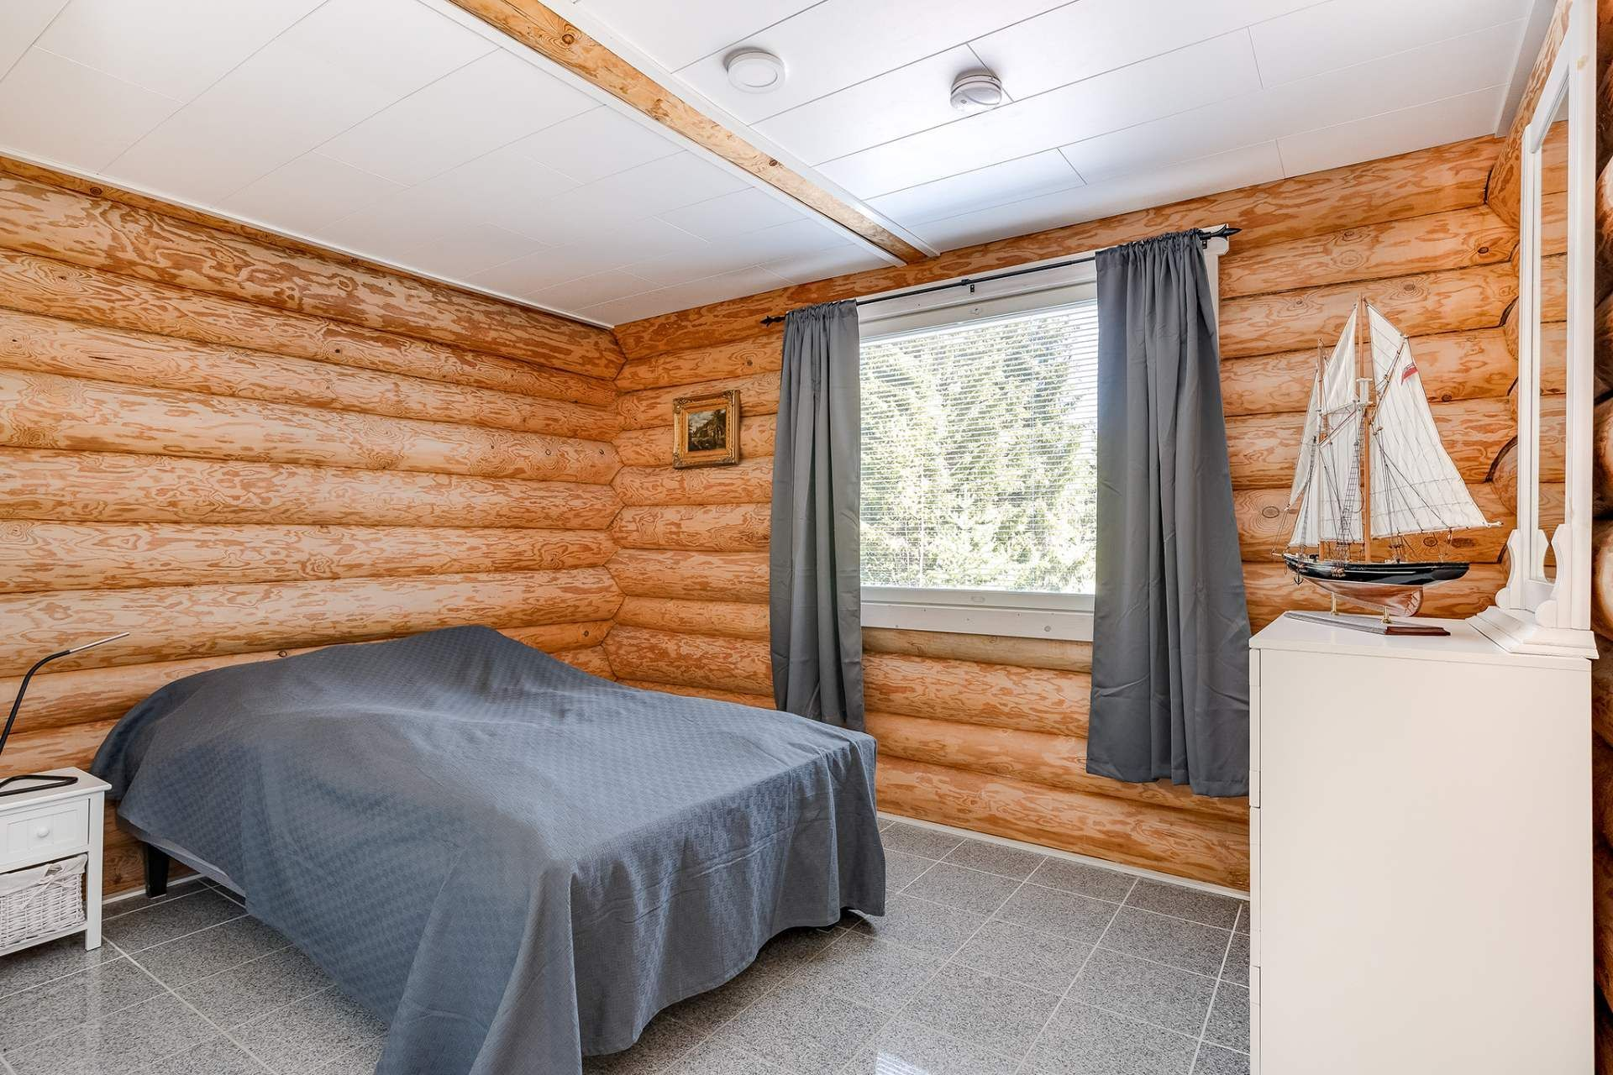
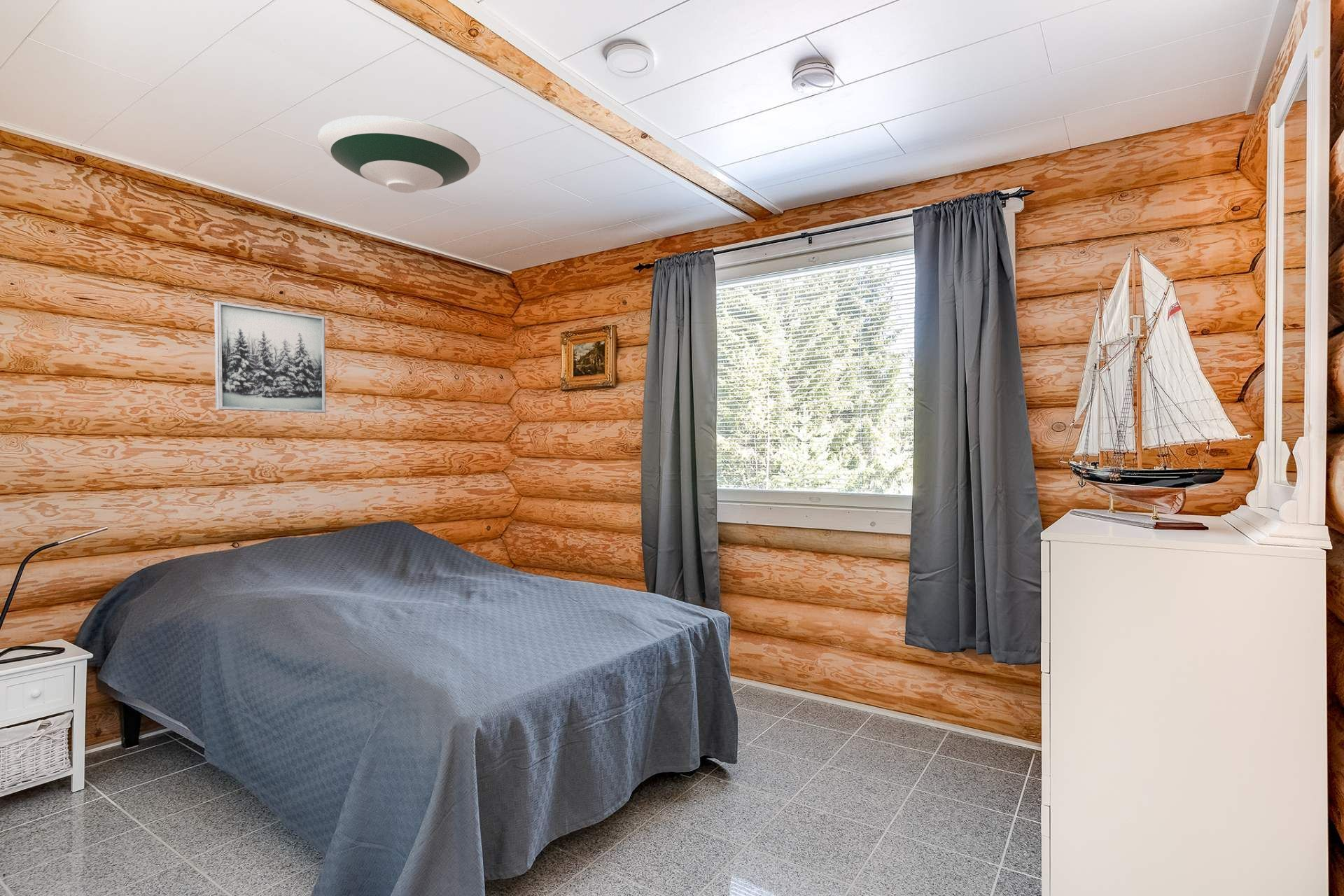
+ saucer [316,115,481,194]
+ wall art [214,300,327,414]
